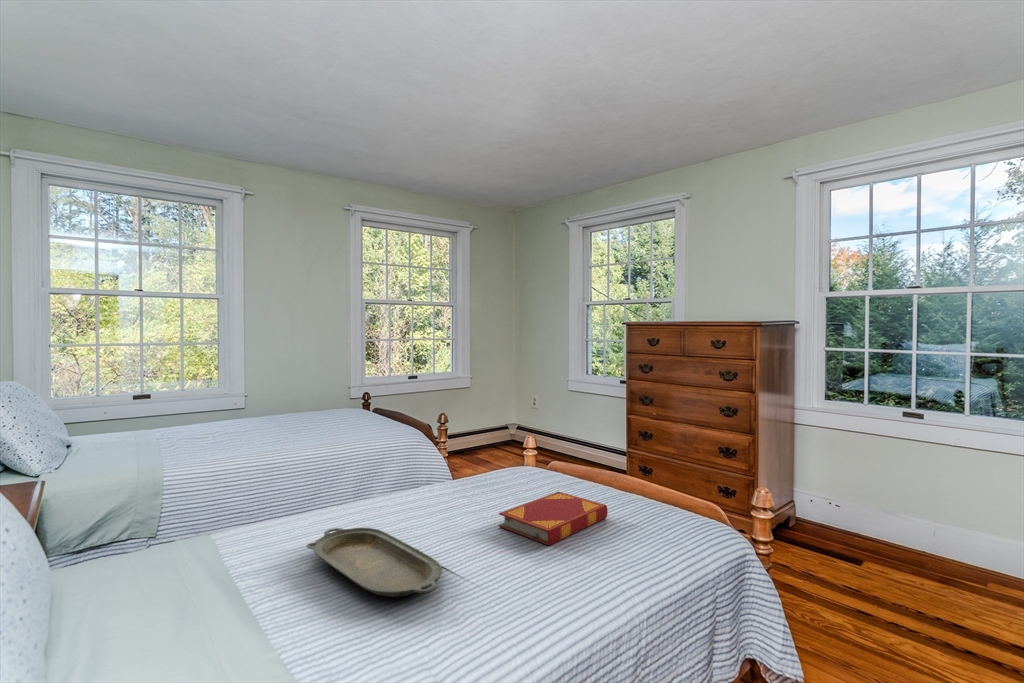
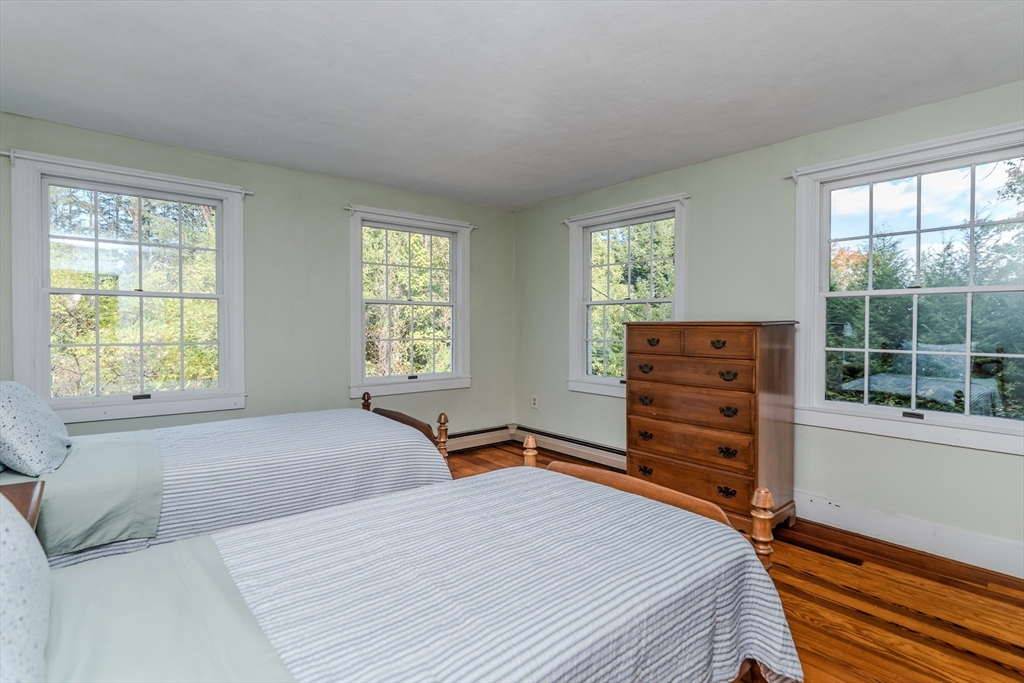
- hardback book [498,491,609,546]
- serving tray [305,527,443,598]
